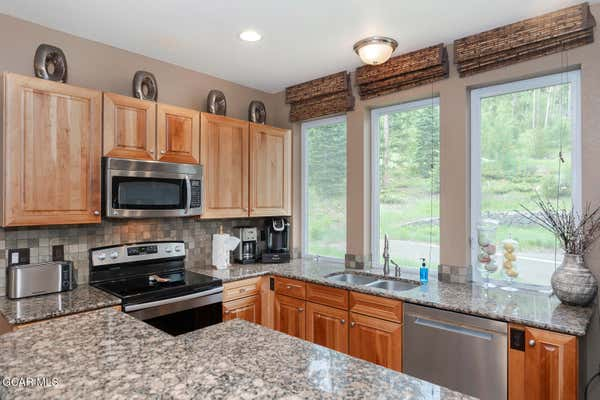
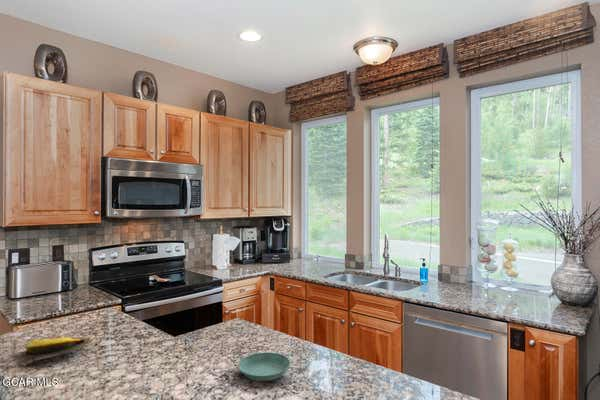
+ banana [14,337,92,367]
+ saucer [237,352,291,382]
